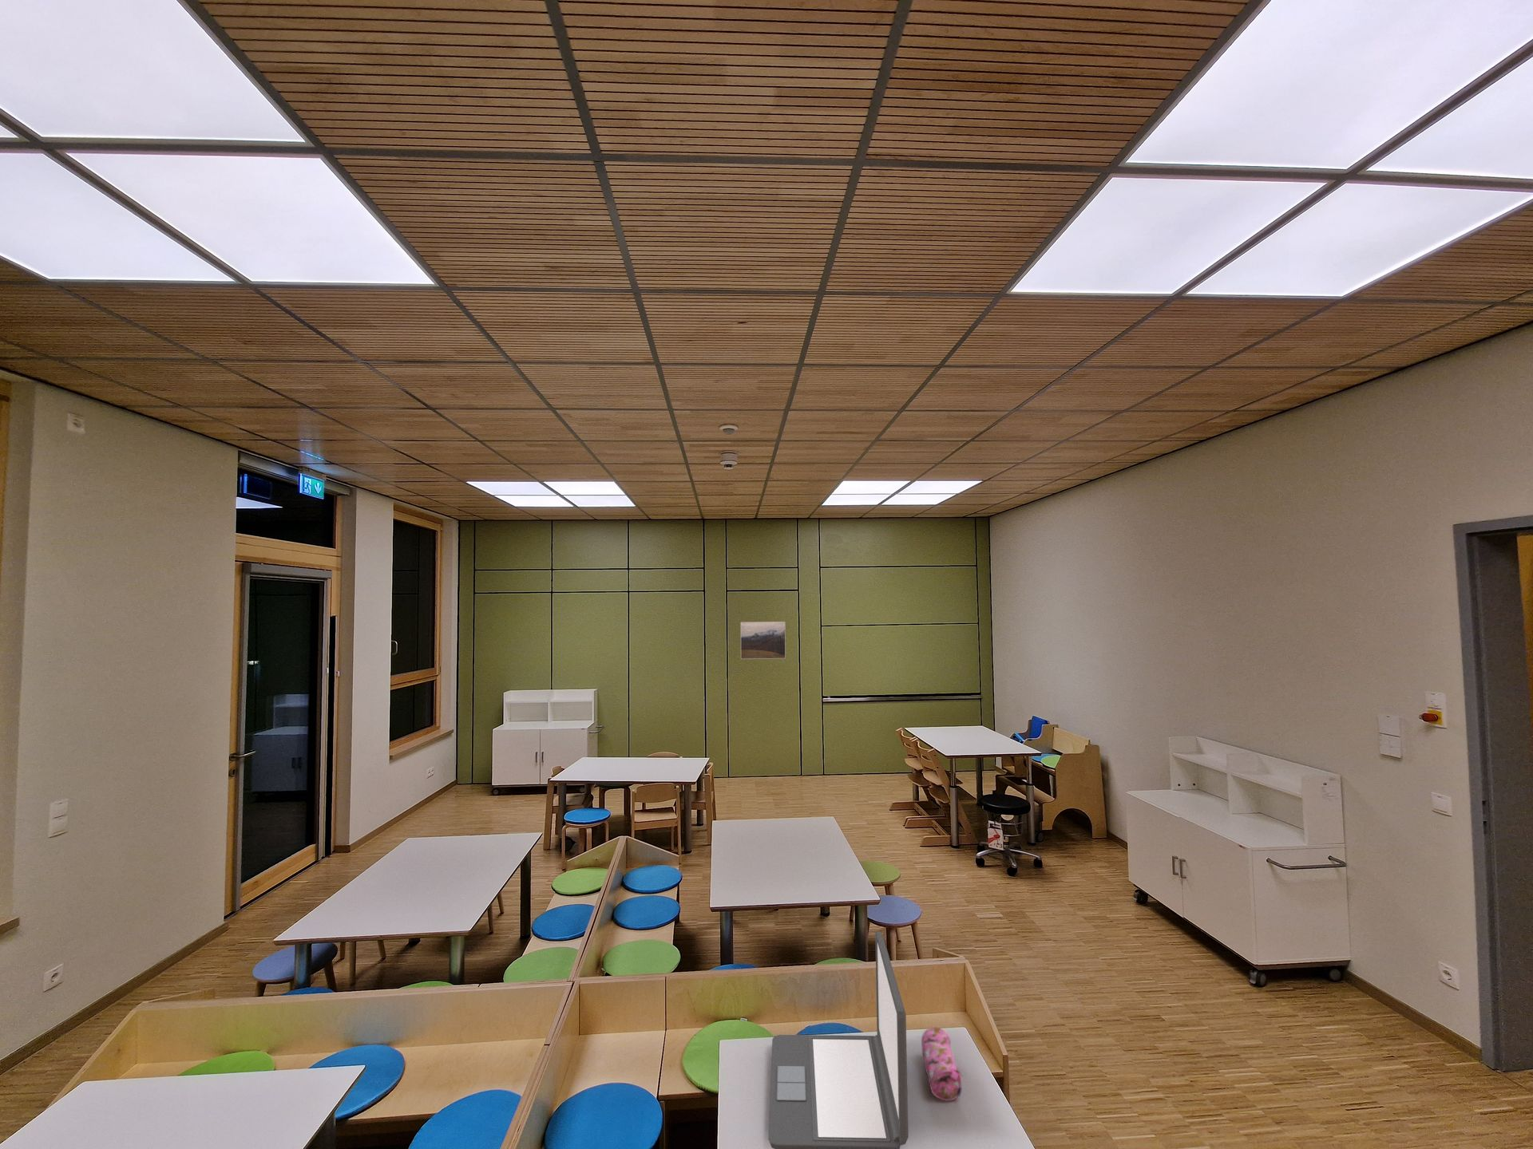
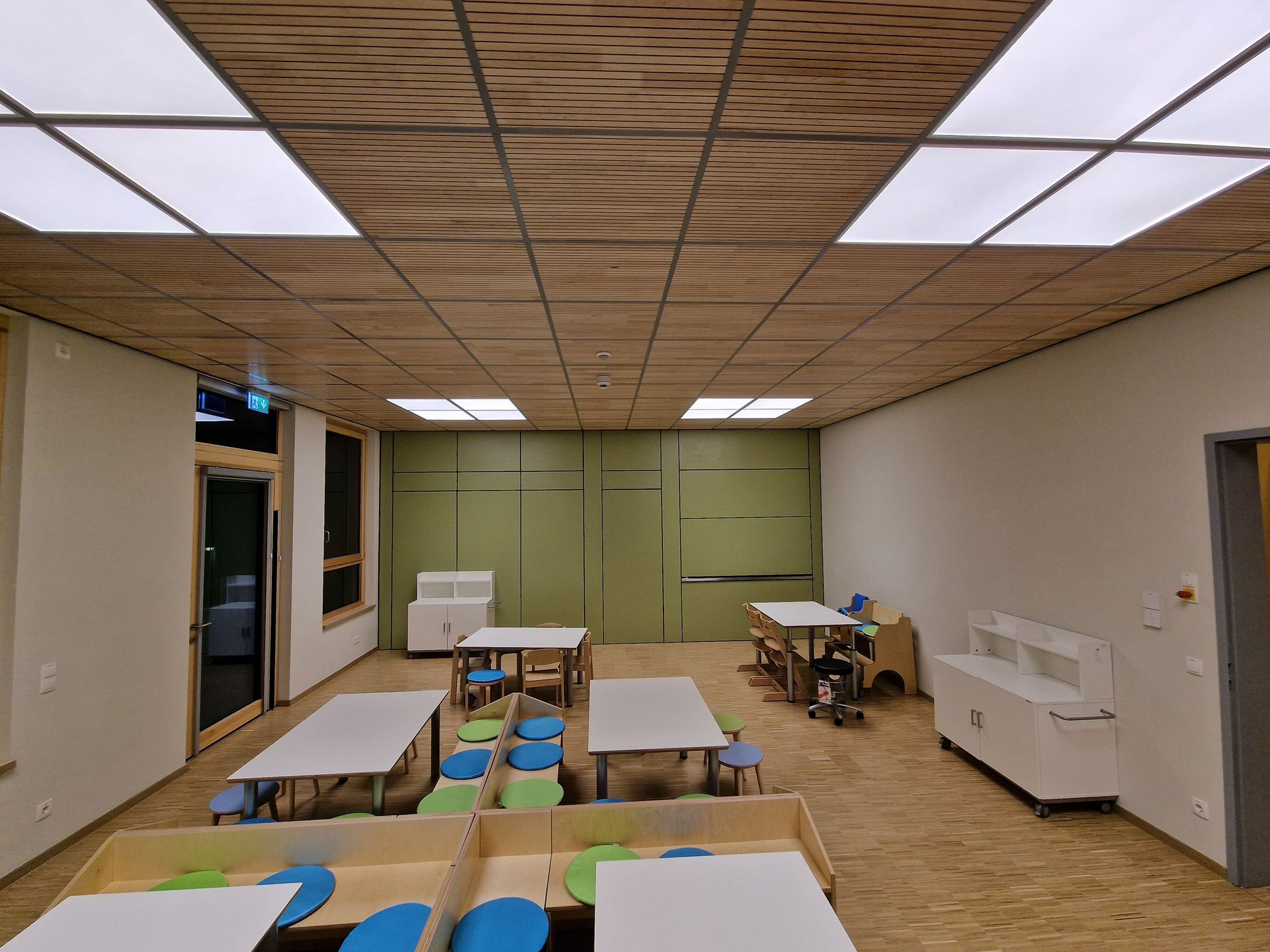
- laptop [768,931,909,1149]
- pencil case [921,1026,963,1102]
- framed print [740,620,787,660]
